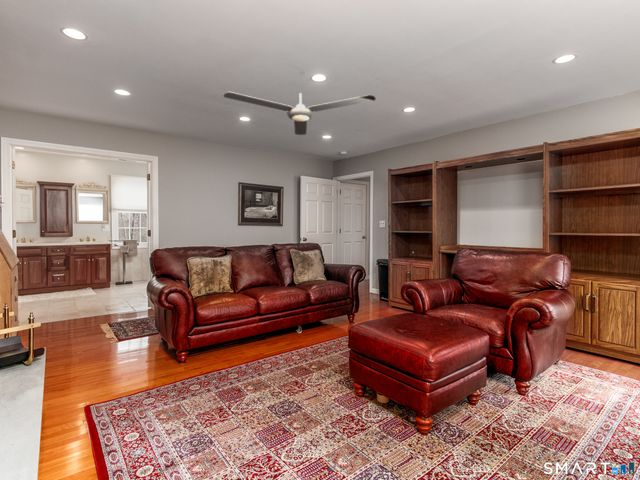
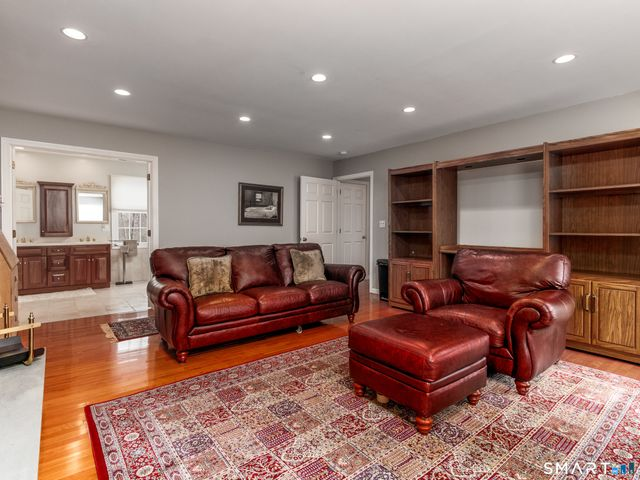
- ceiling fan [222,91,377,136]
